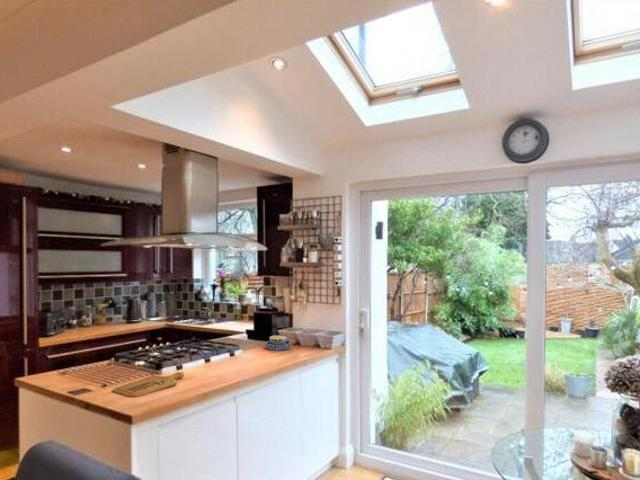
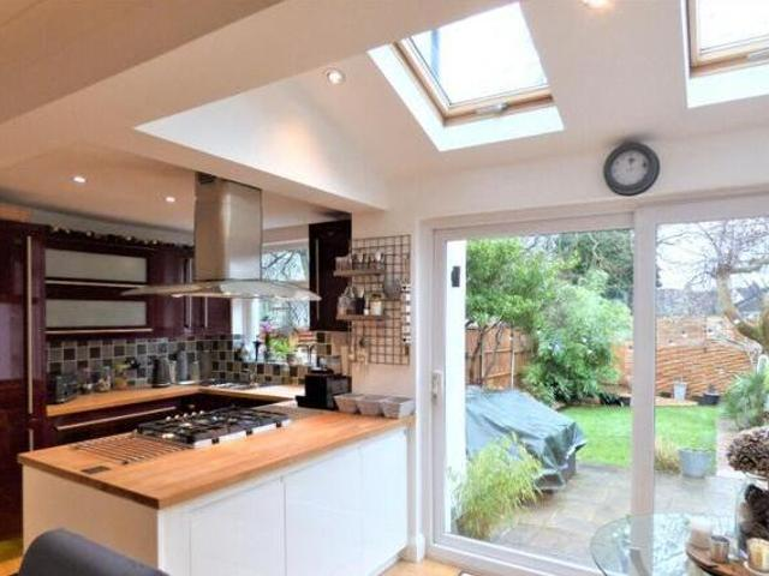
- cutting board [112,371,185,398]
- bowl [265,334,292,352]
